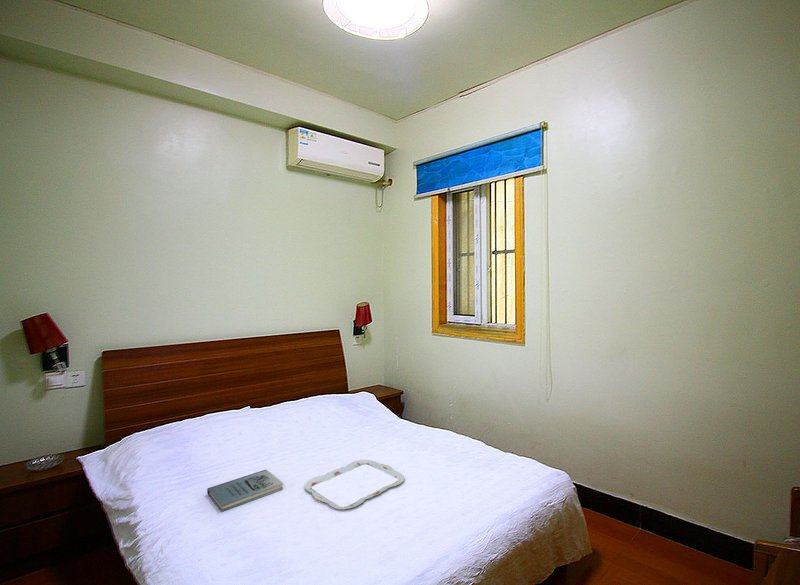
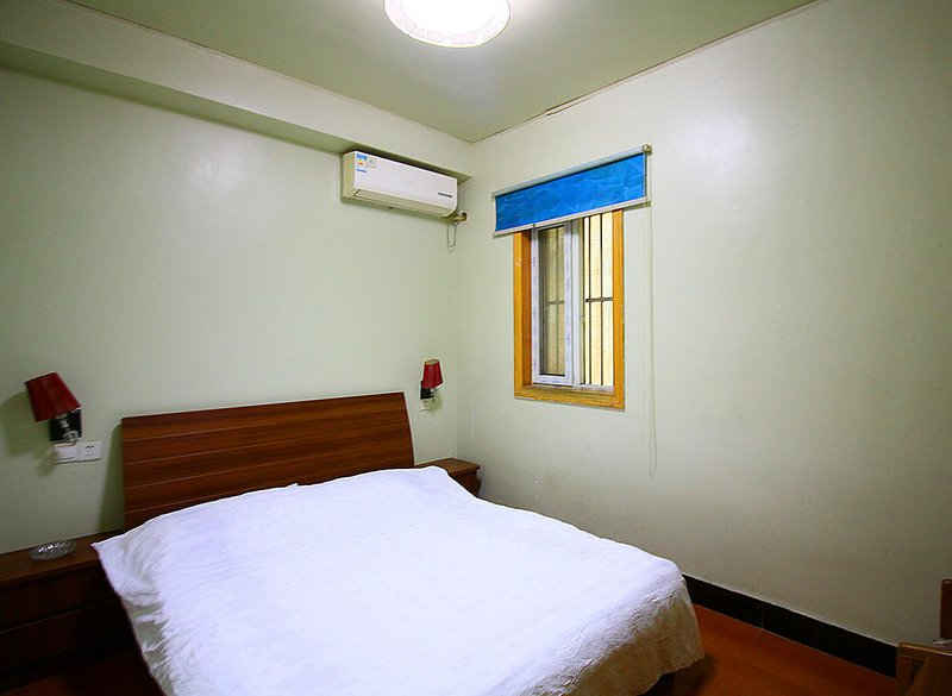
- serving tray [304,459,405,510]
- book [206,469,284,513]
